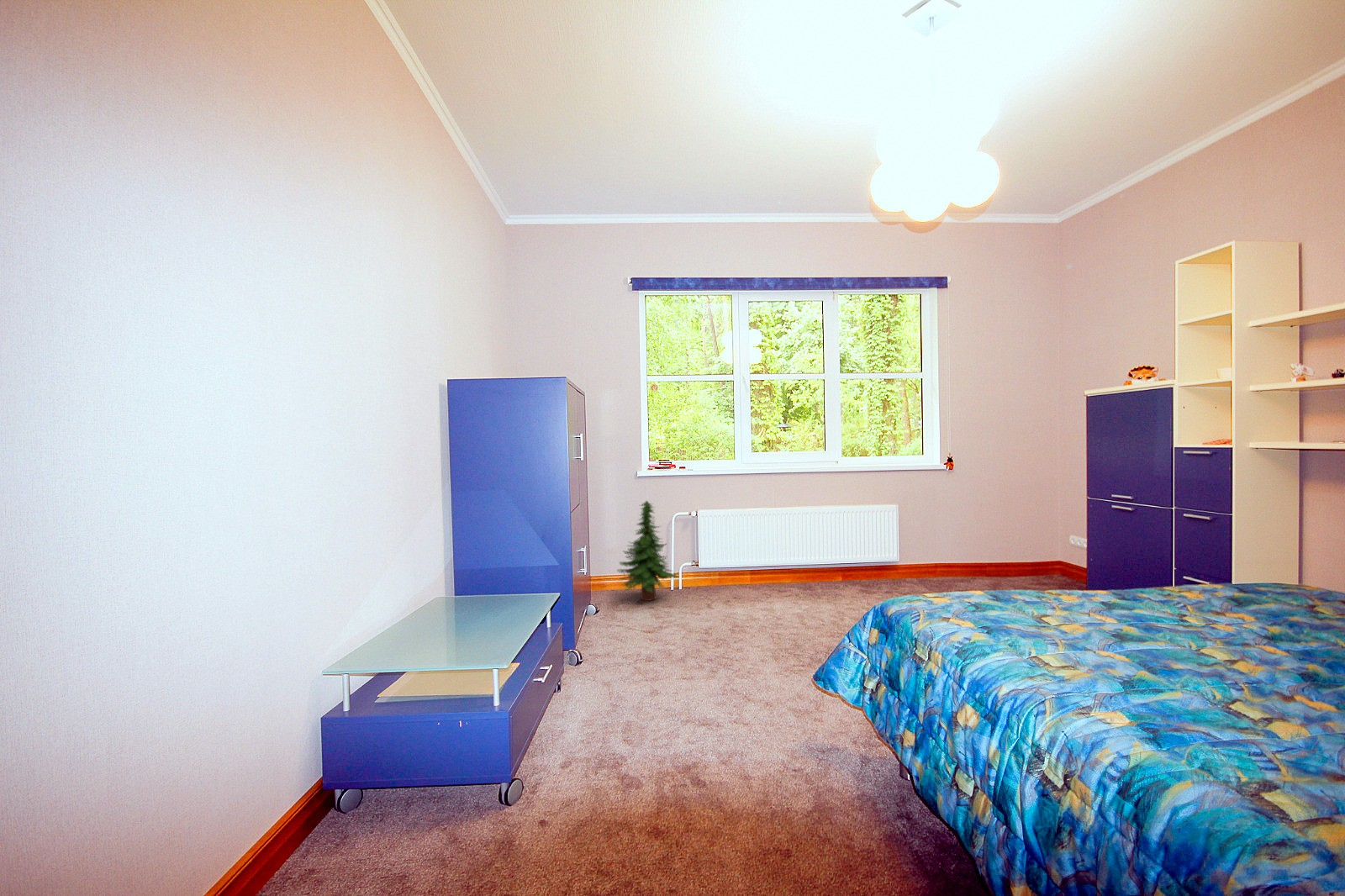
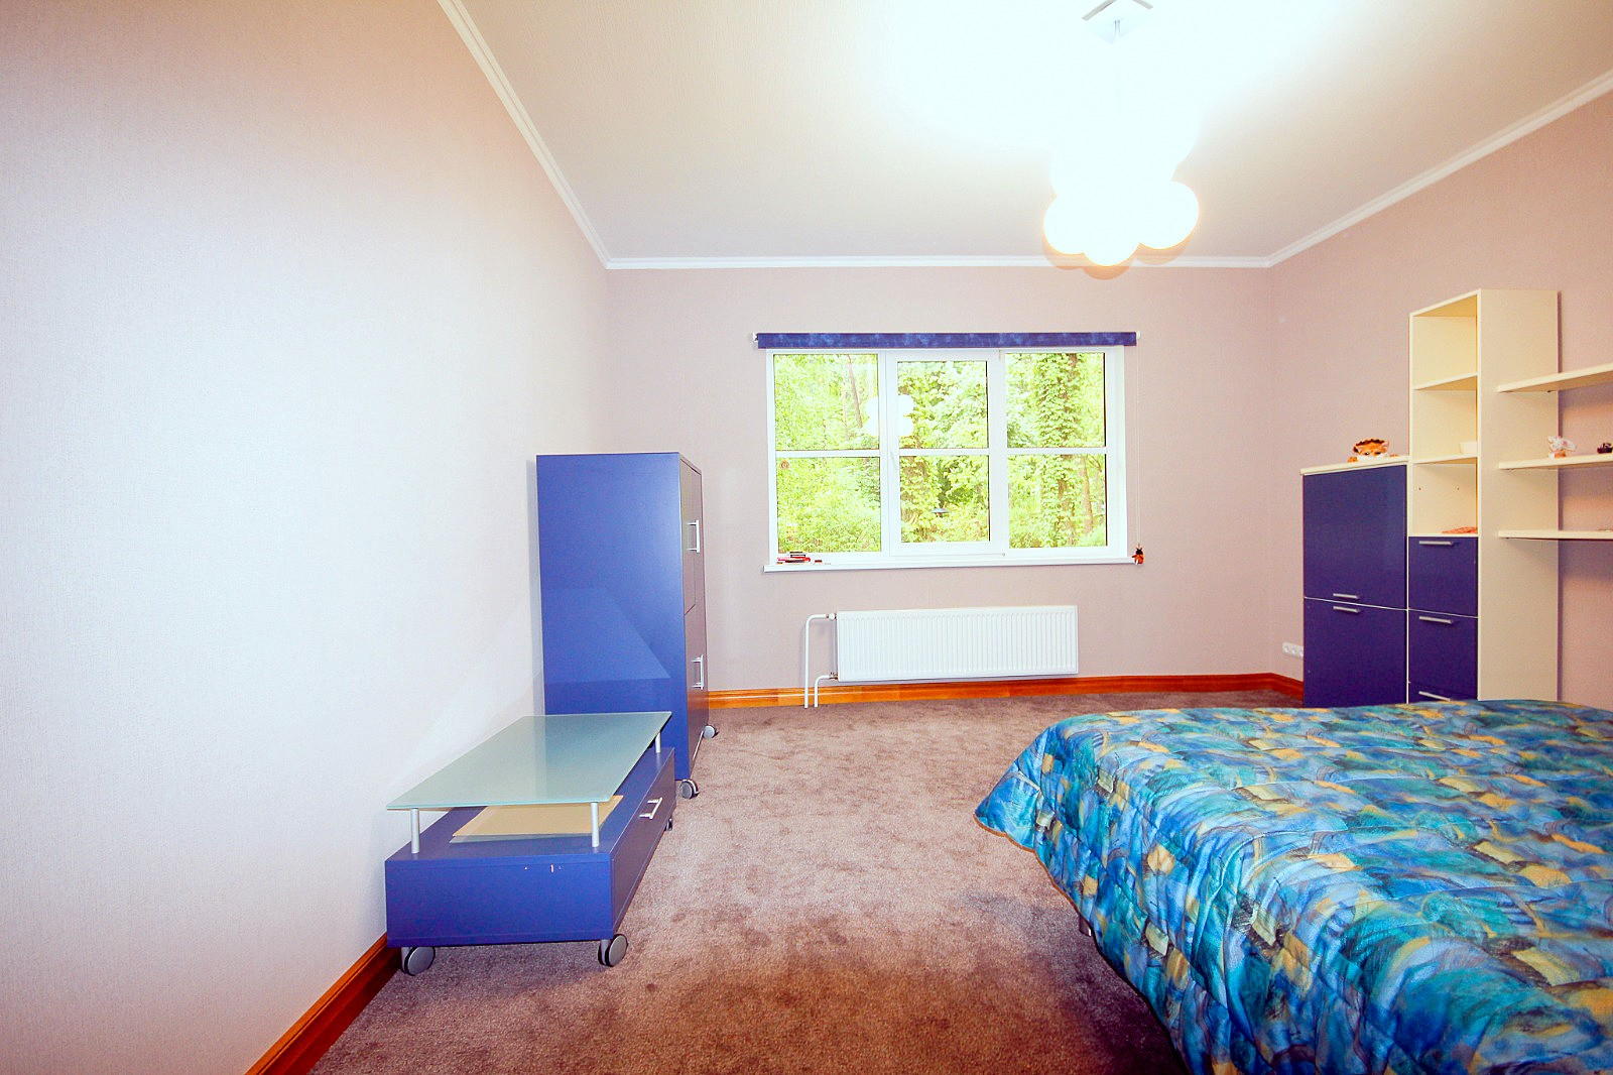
- tree [615,500,681,602]
